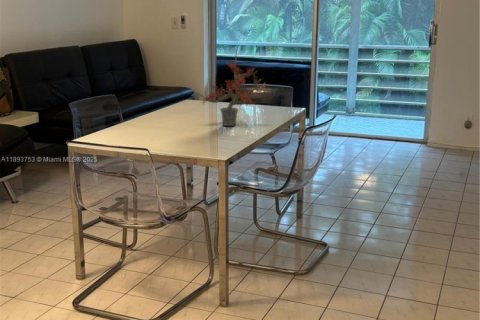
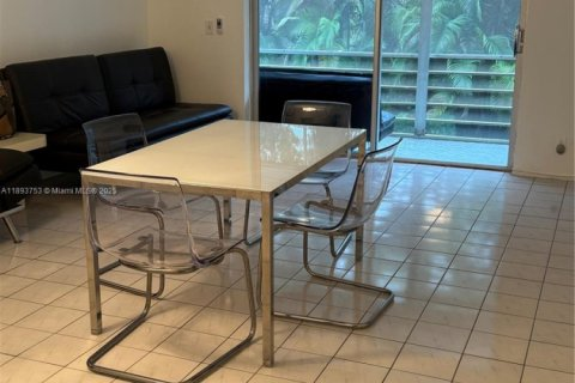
- potted plant [193,50,267,127]
